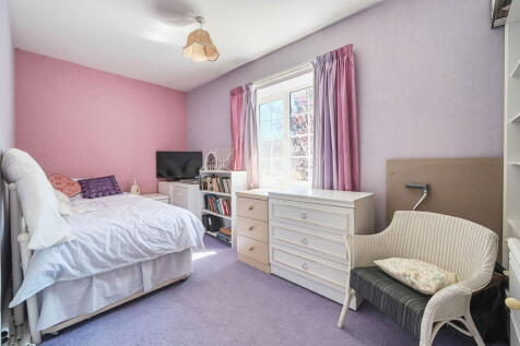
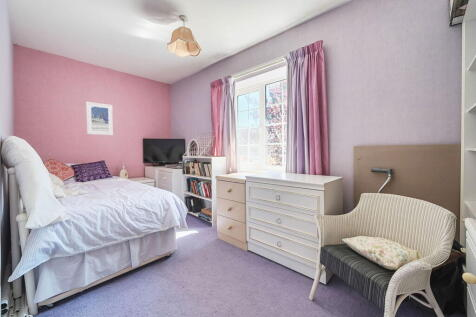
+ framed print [85,101,114,136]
